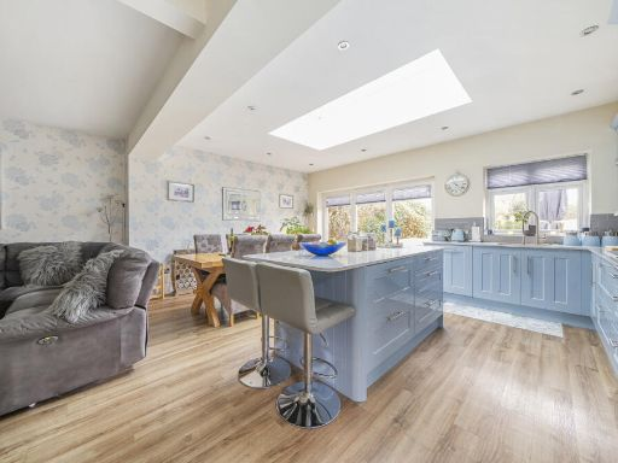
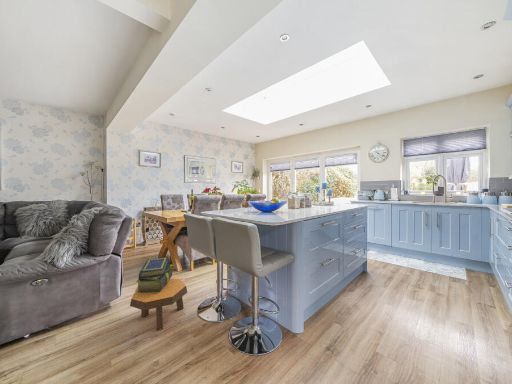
+ footstool [129,278,188,331]
+ stack of books [135,256,174,293]
